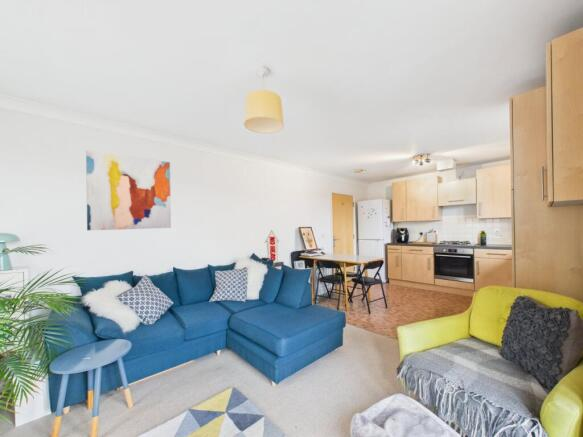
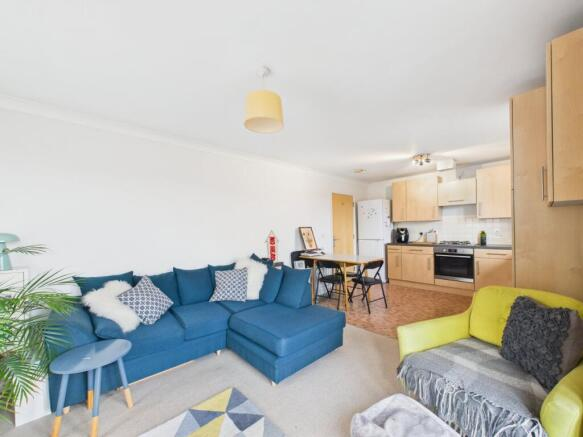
- wall art [85,149,172,231]
